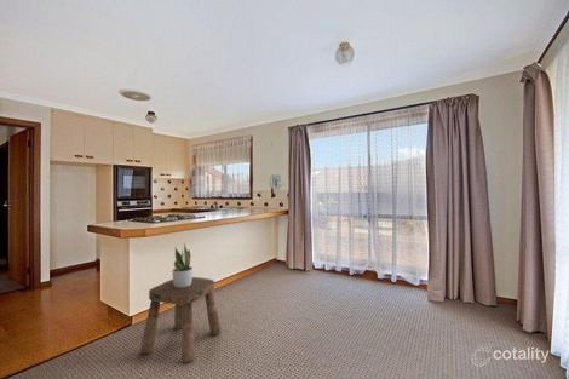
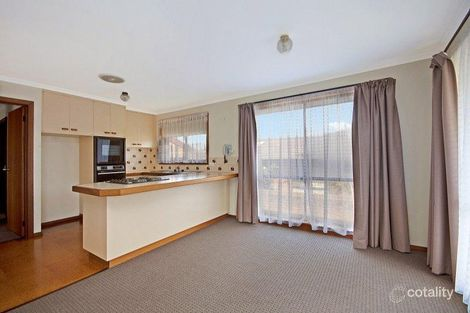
- potted plant [171,242,194,288]
- stool [139,276,223,363]
